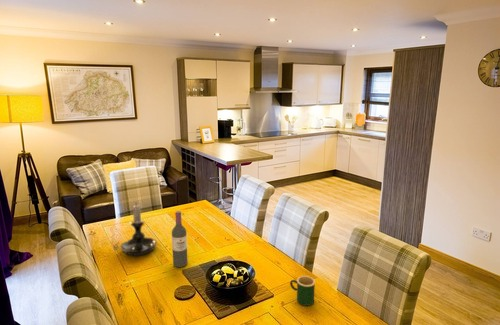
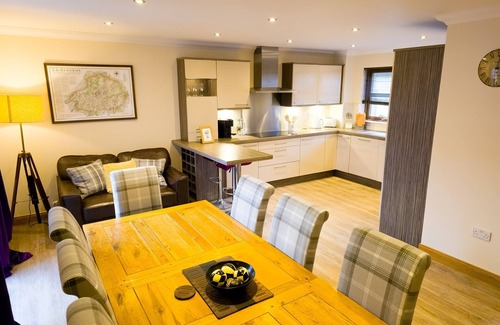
- wine bottle [171,210,189,268]
- candle holder [120,201,157,256]
- mug [289,275,316,307]
